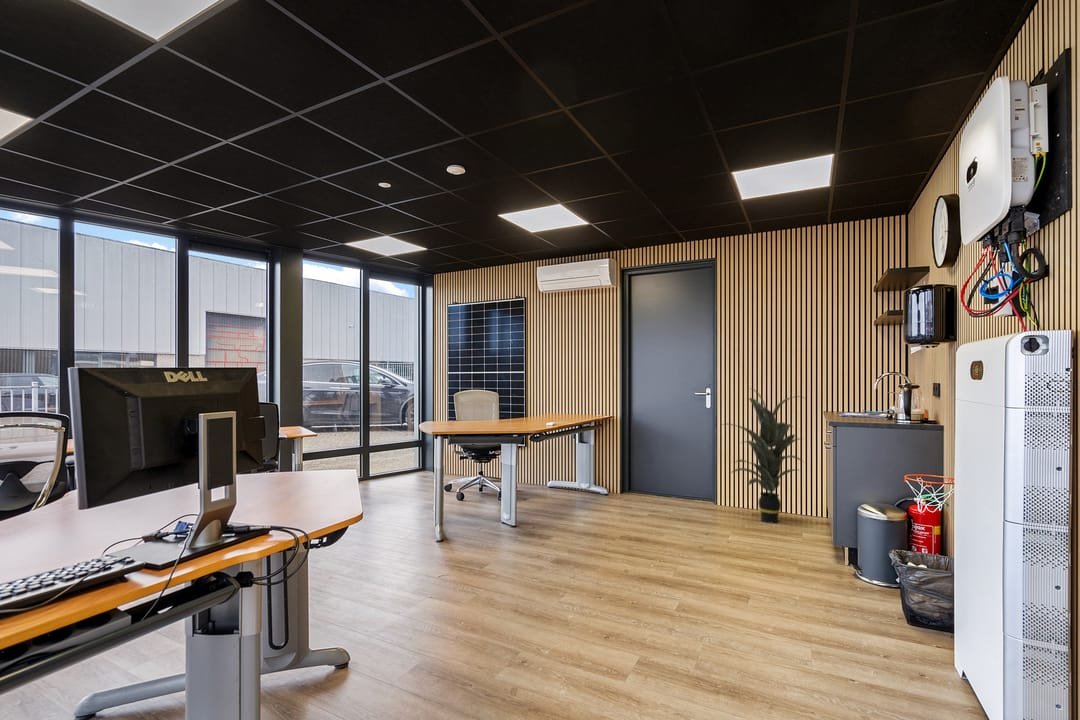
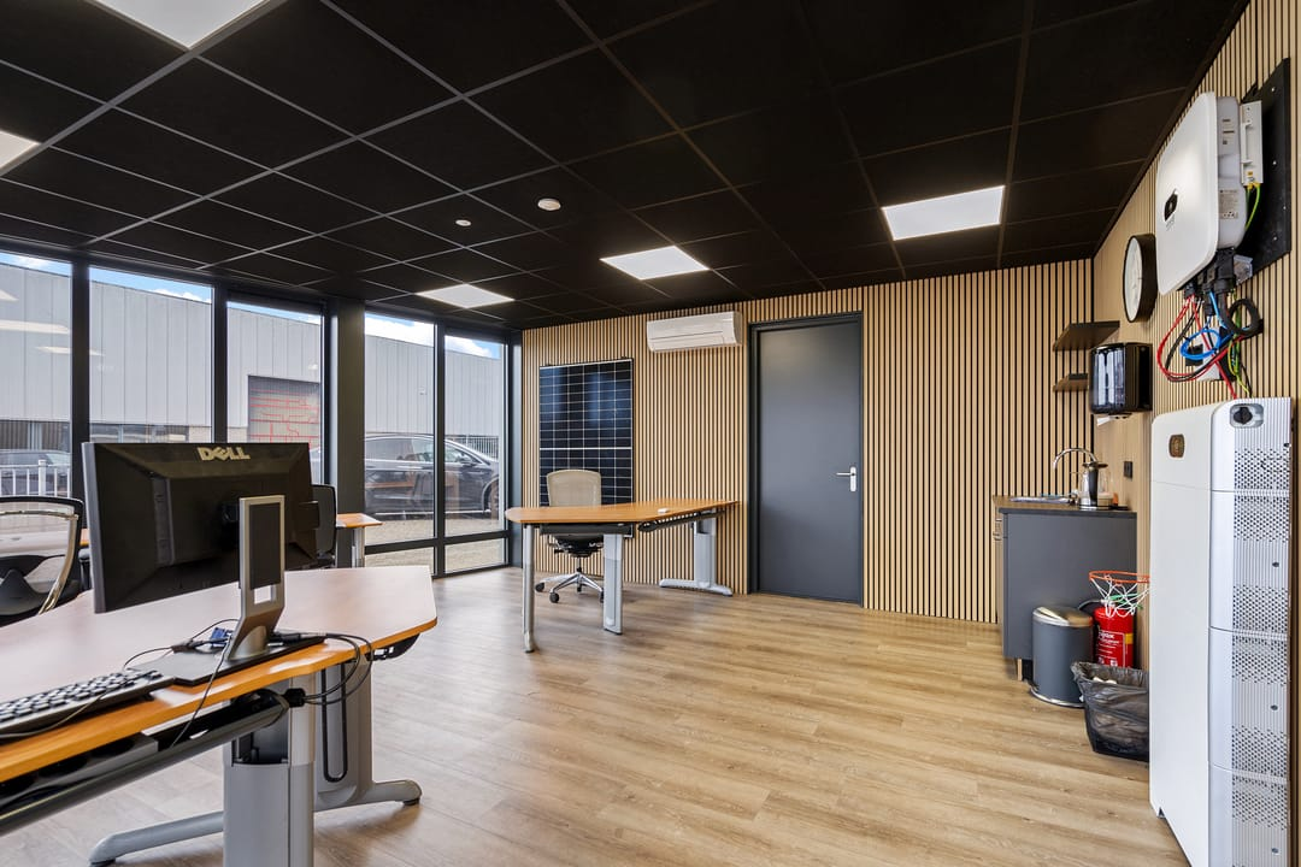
- indoor plant [721,387,806,524]
